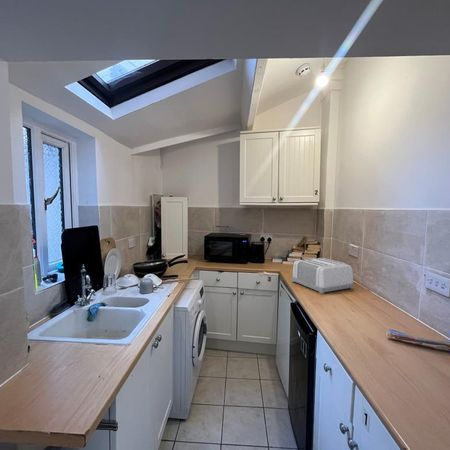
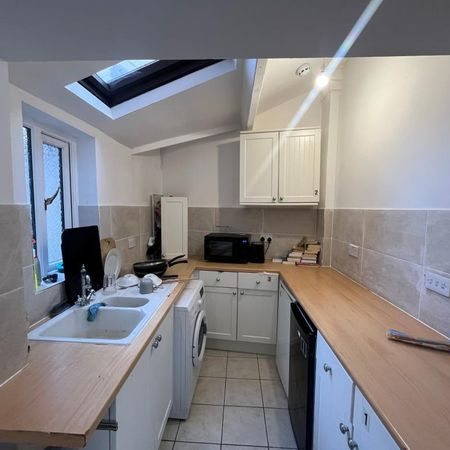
- toaster [291,257,355,295]
